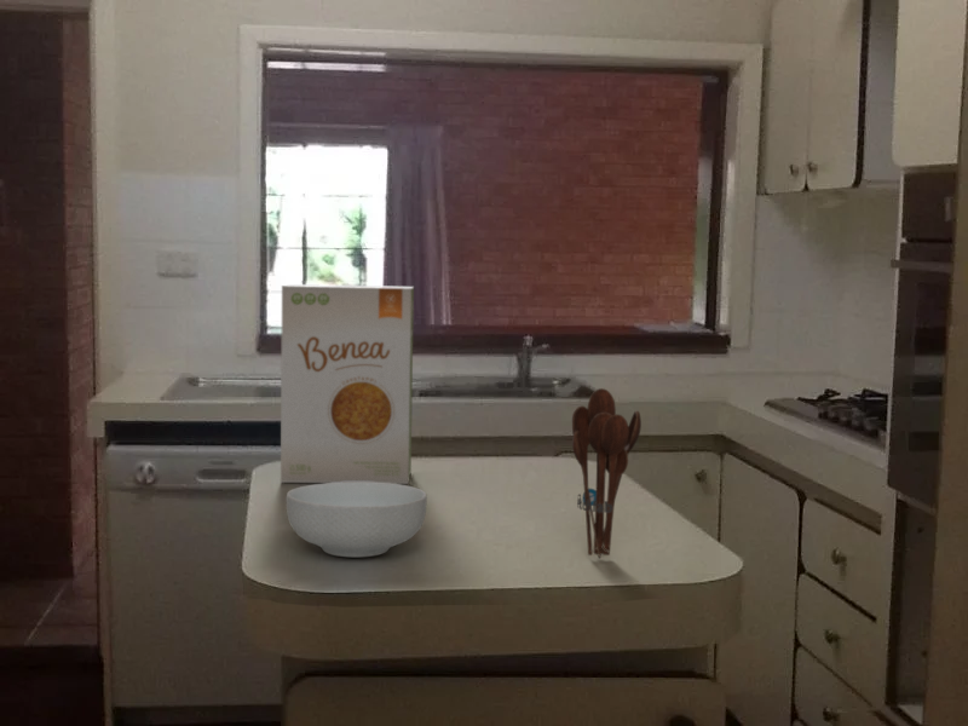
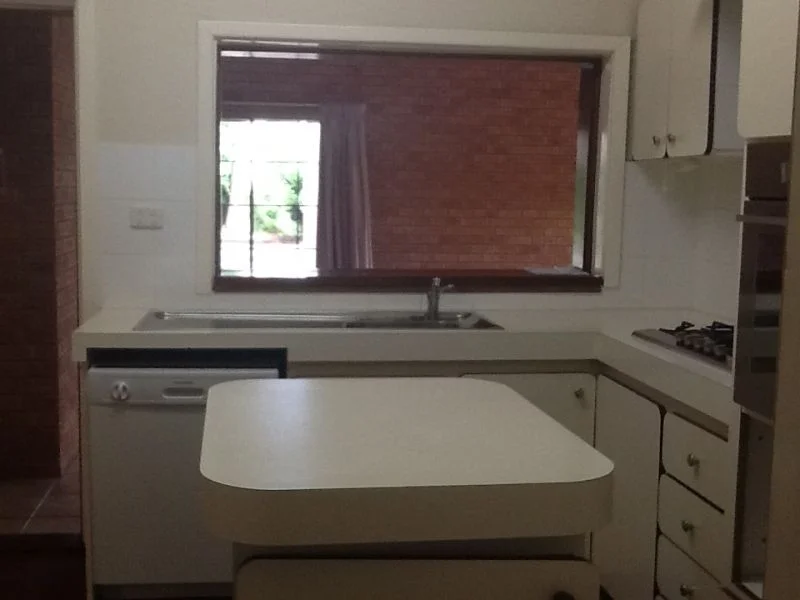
- cereal bowl [286,482,428,558]
- utensil holder [571,387,643,559]
- food box [280,283,415,485]
